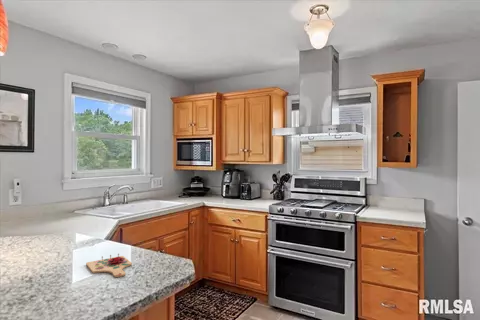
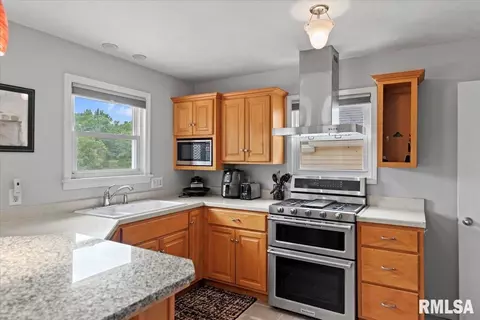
- cutting board [85,254,133,278]
